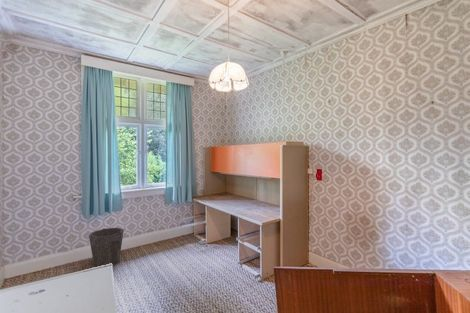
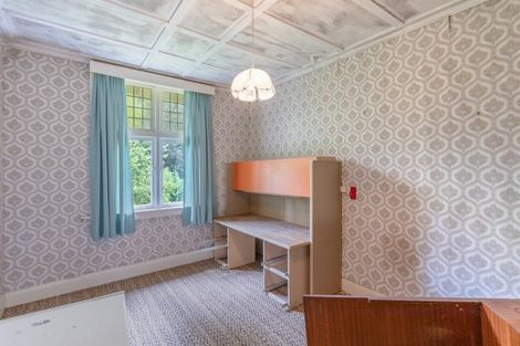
- waste bin [88,227,125,267]
